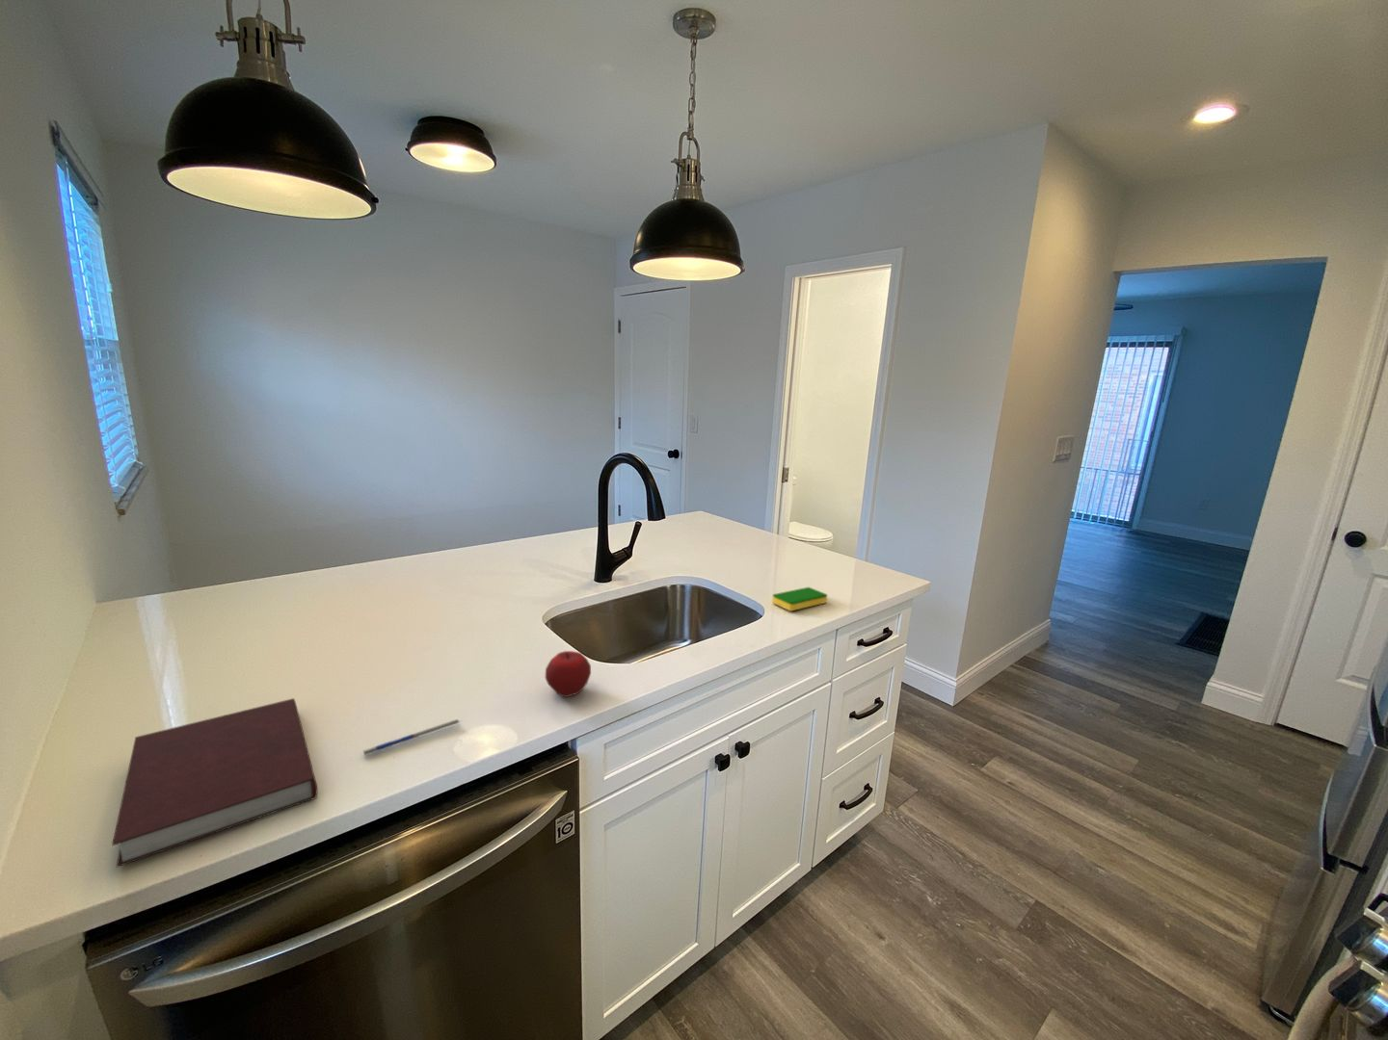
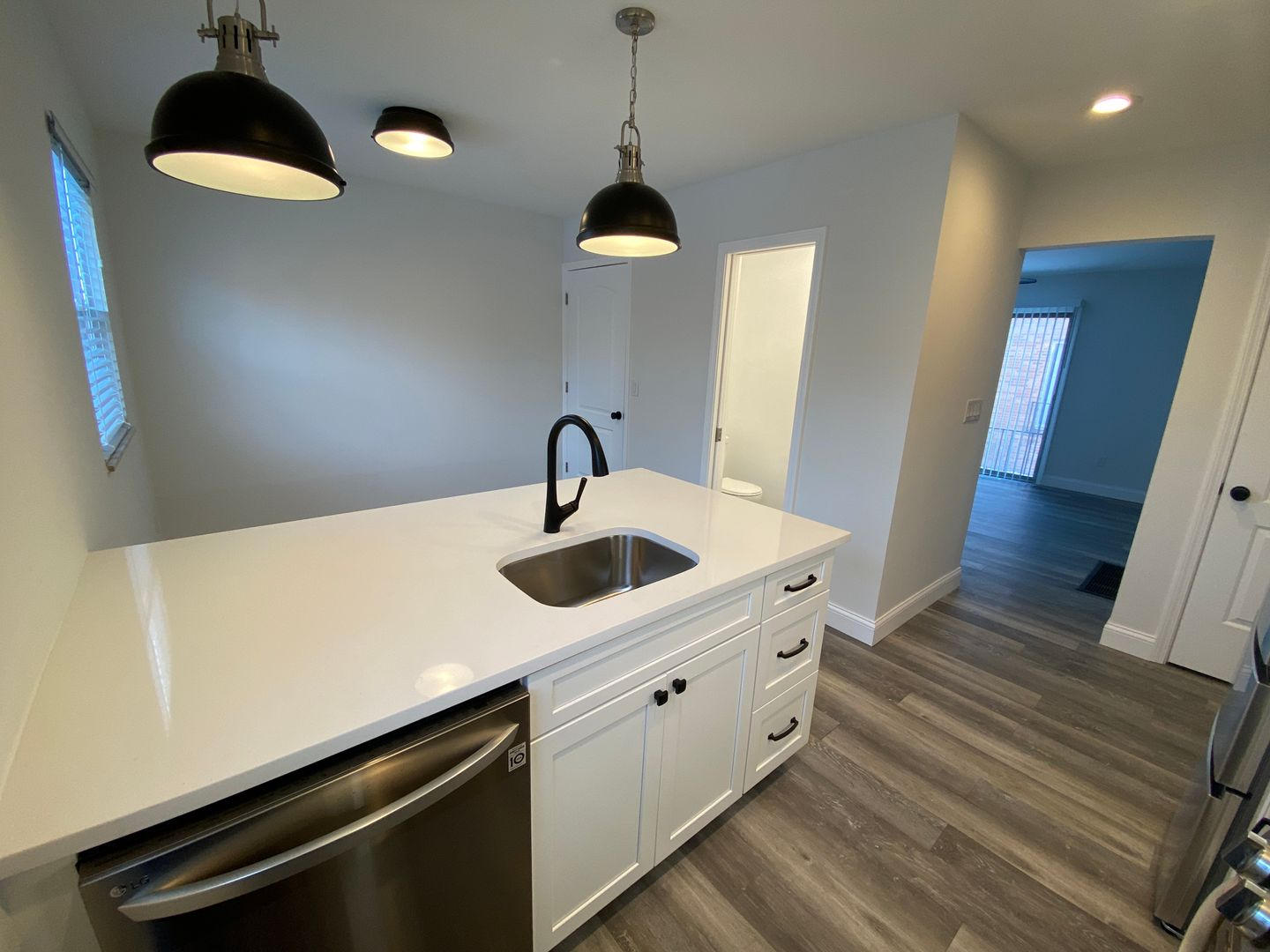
- notebook [110,697,318,868]
- pen [363,719,461,758]
- apple [544,650,592,698]
- dish sponge [772,587,828,612]
